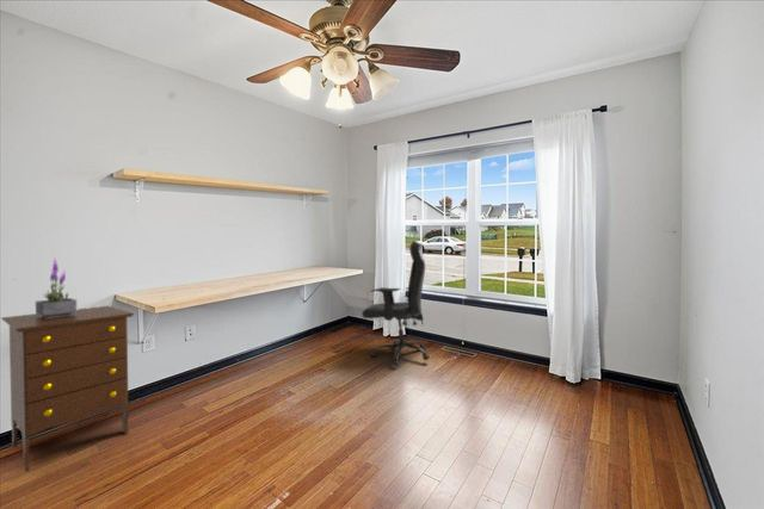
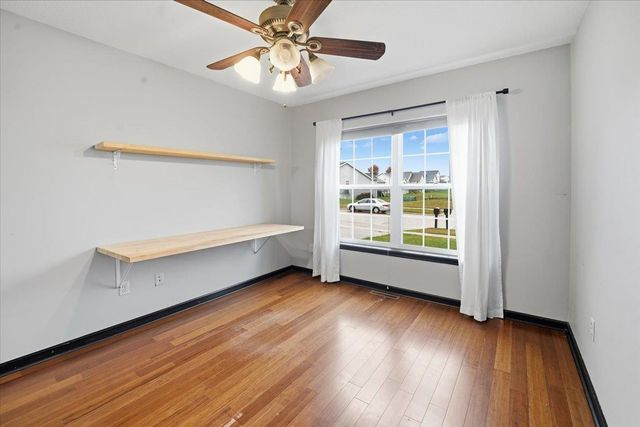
- potted plant [35,256,78,318]
- dresser [0,305,135,473]
- office chair [361,240,431,367]
